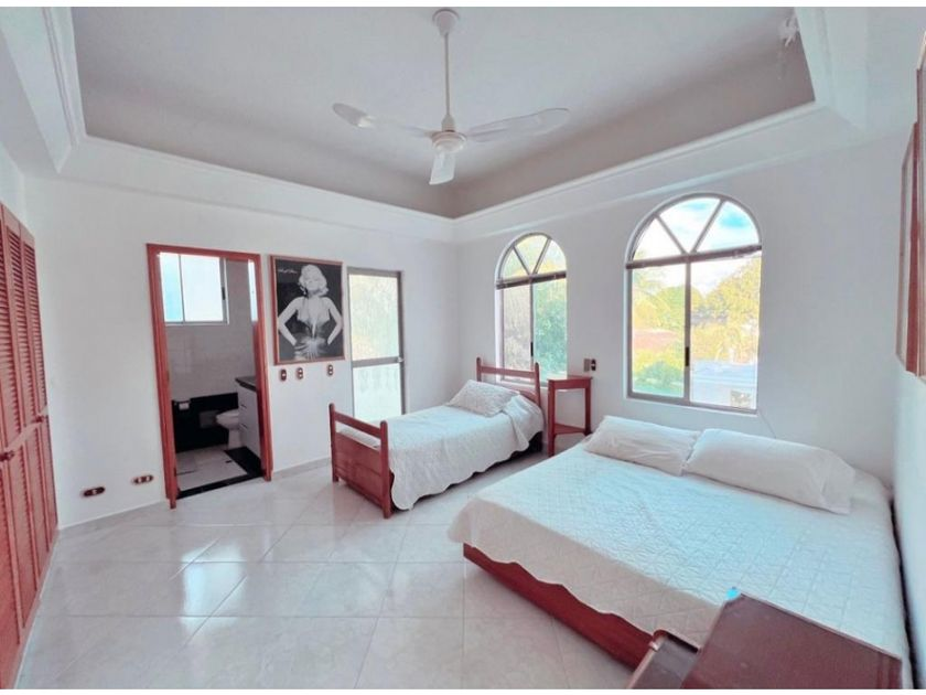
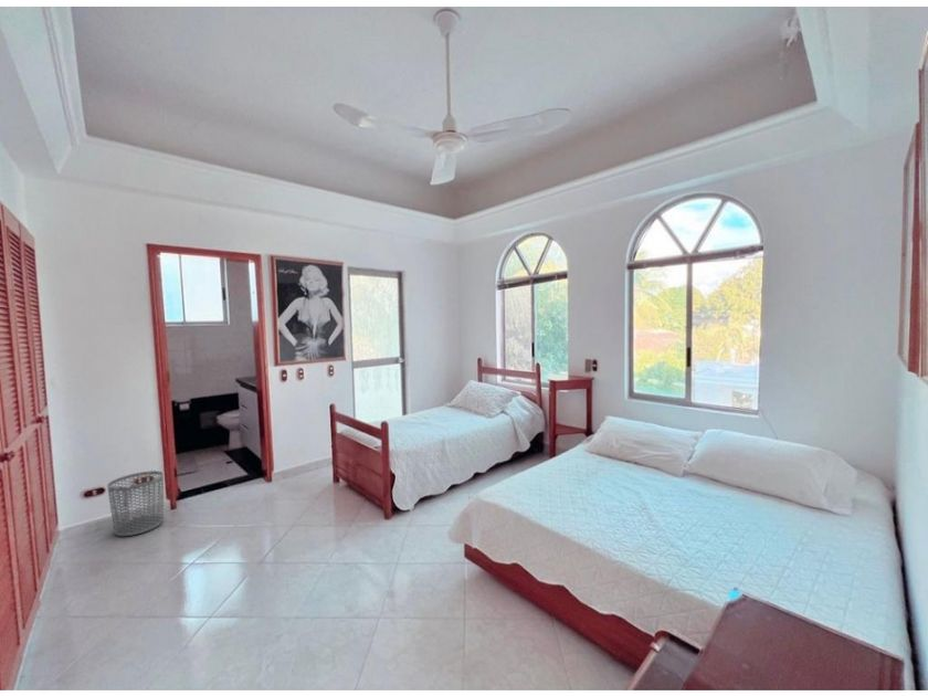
+ waste bin [106,470,165,537]
